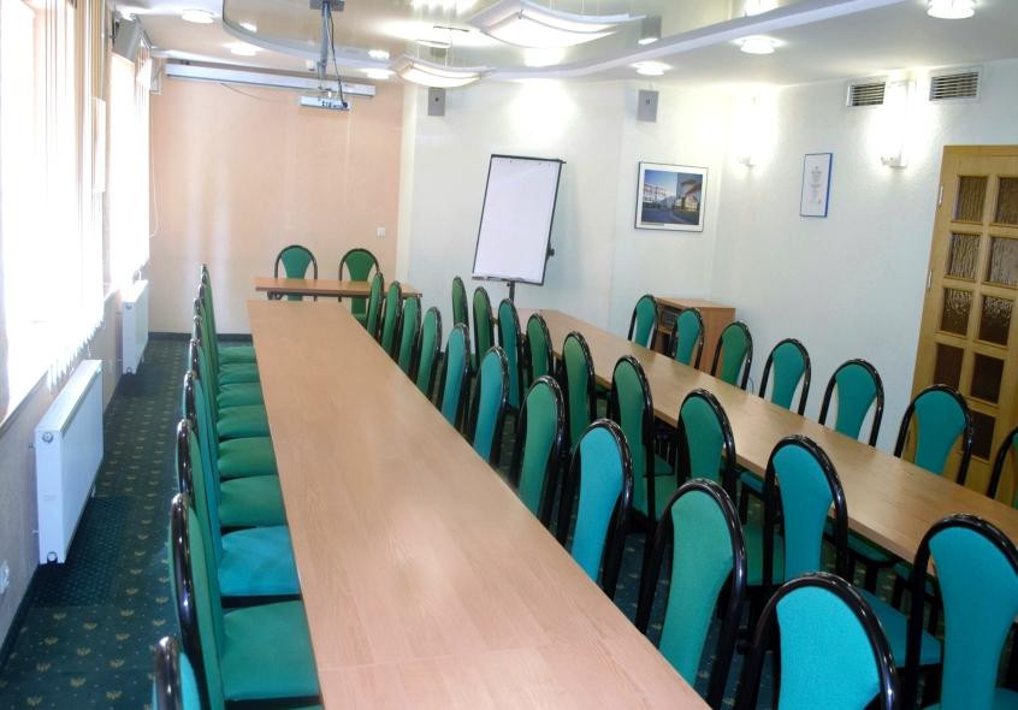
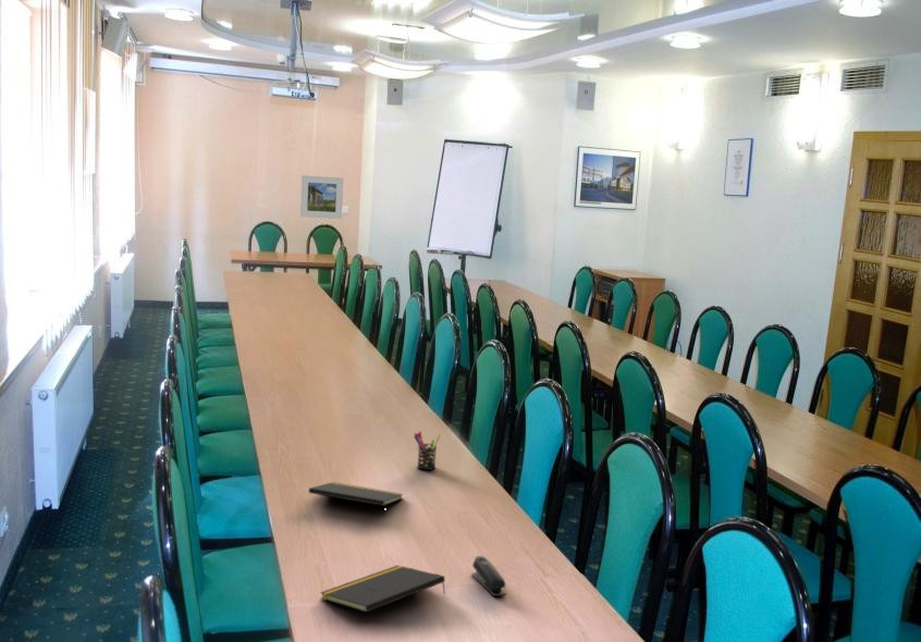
+ notepad [308,481,404,517]
+ notepad [319,565,446,614]
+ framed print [299,174,344,220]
+ pen holder [413,430,442,471]
+ stapler [470,555,506,597]
